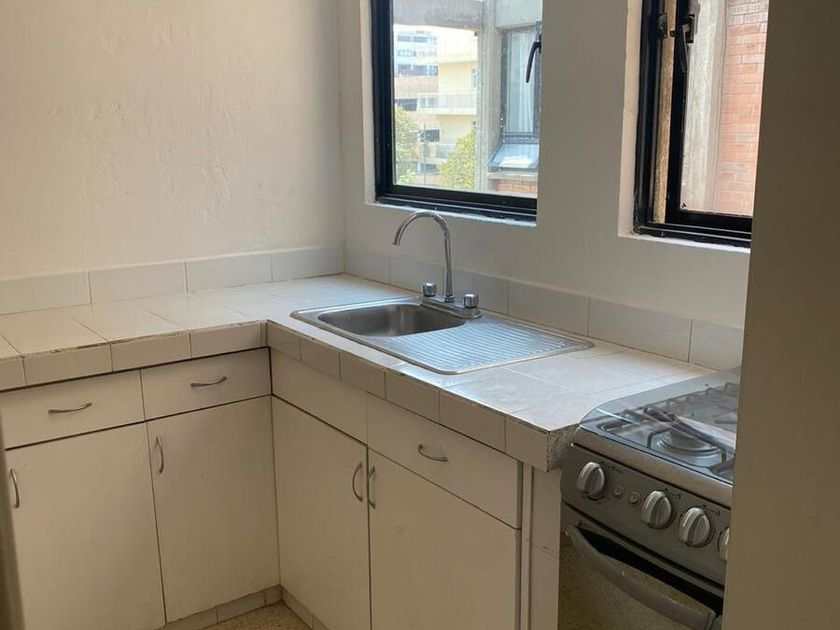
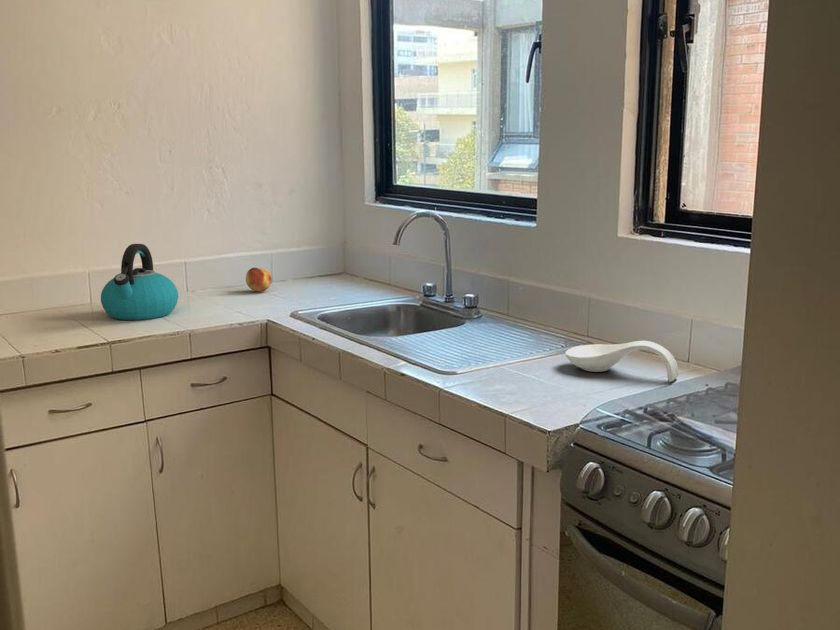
+ fruit [245,267,273,293]
+ kettle [100,243,179,321]
+ spoon rest [564,340,679,383]
